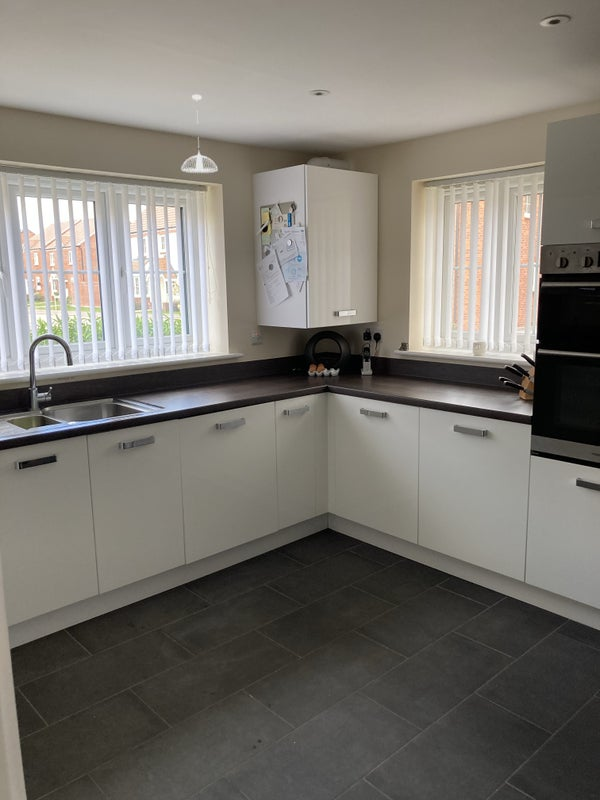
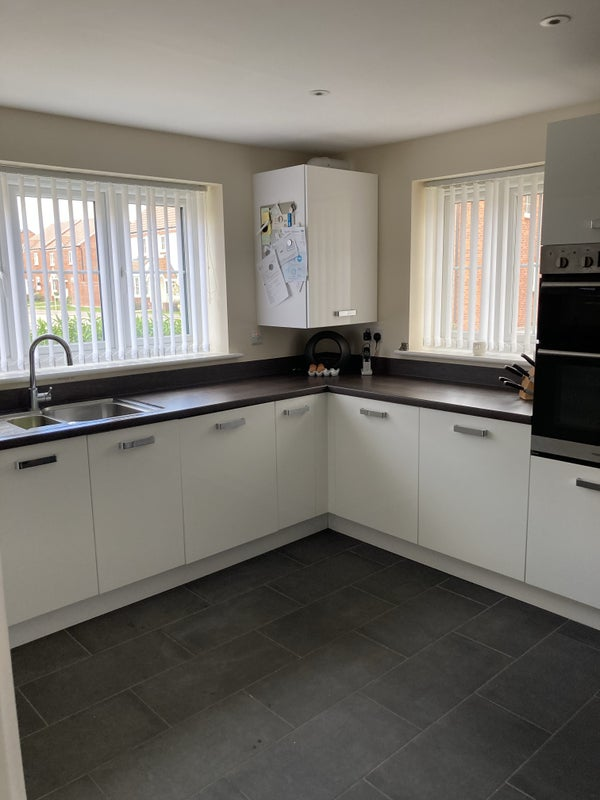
- pendant light [180,94,219,174]
